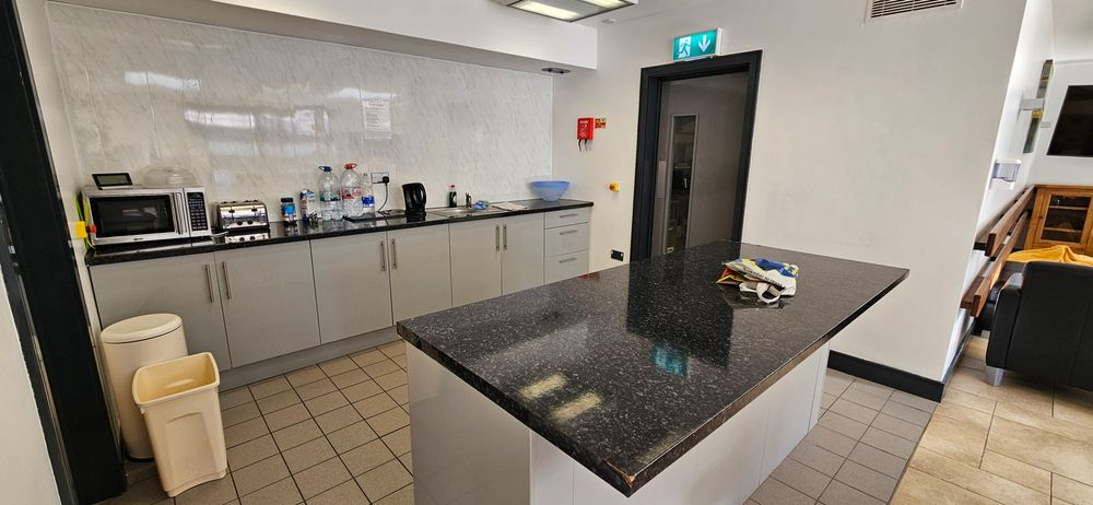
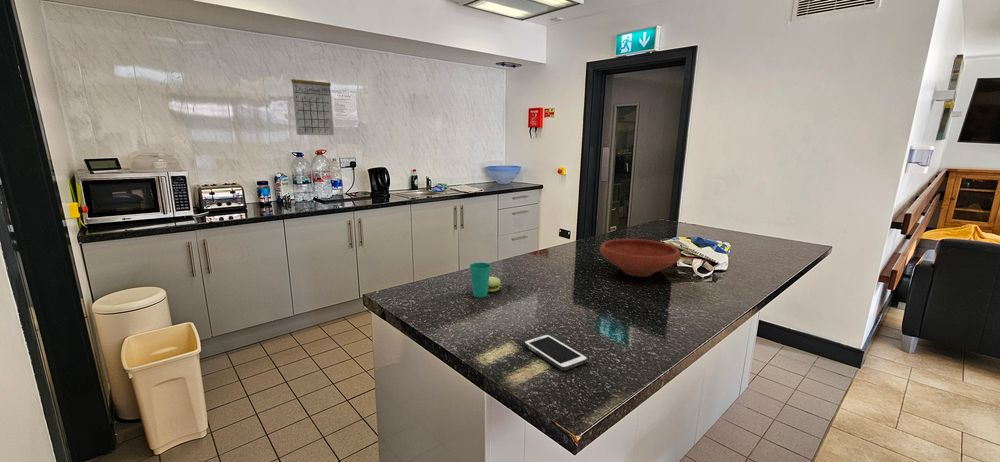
+ calendar [290,67,335,136]
+ cell phone [523,333,589,372]
+ cup [469,261,502,299]
+ bowl [599,238,682,278]
